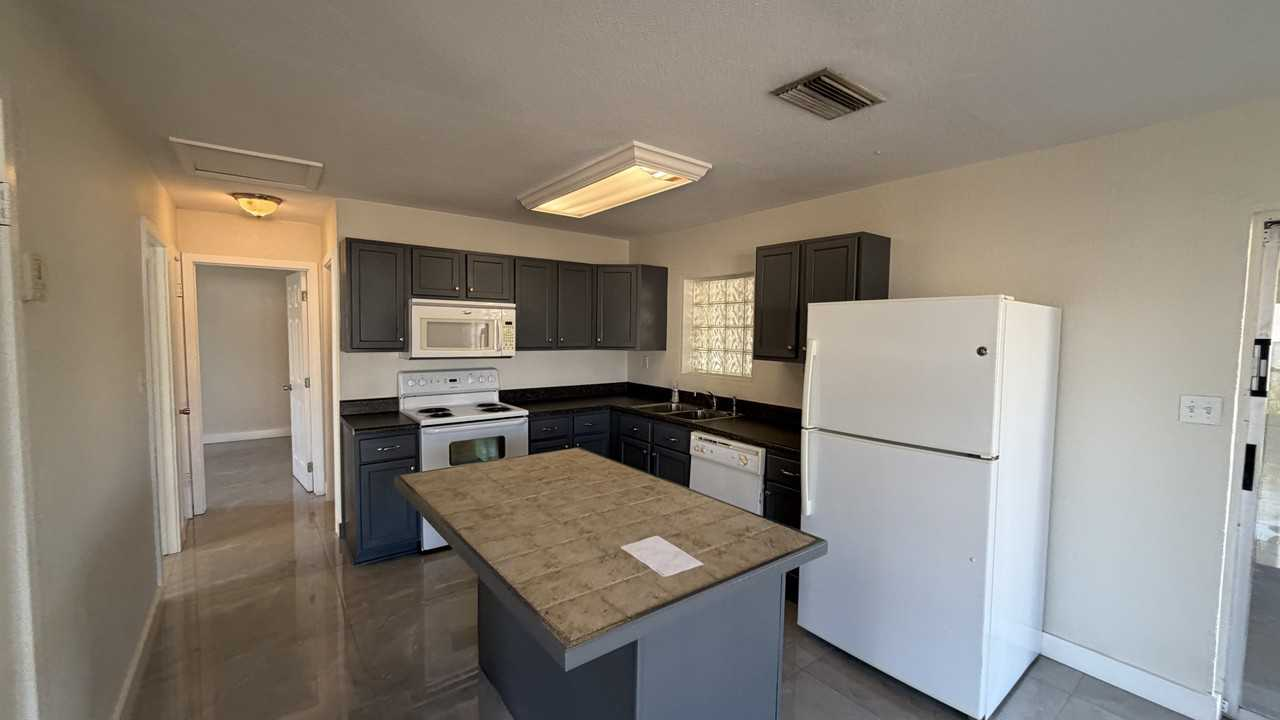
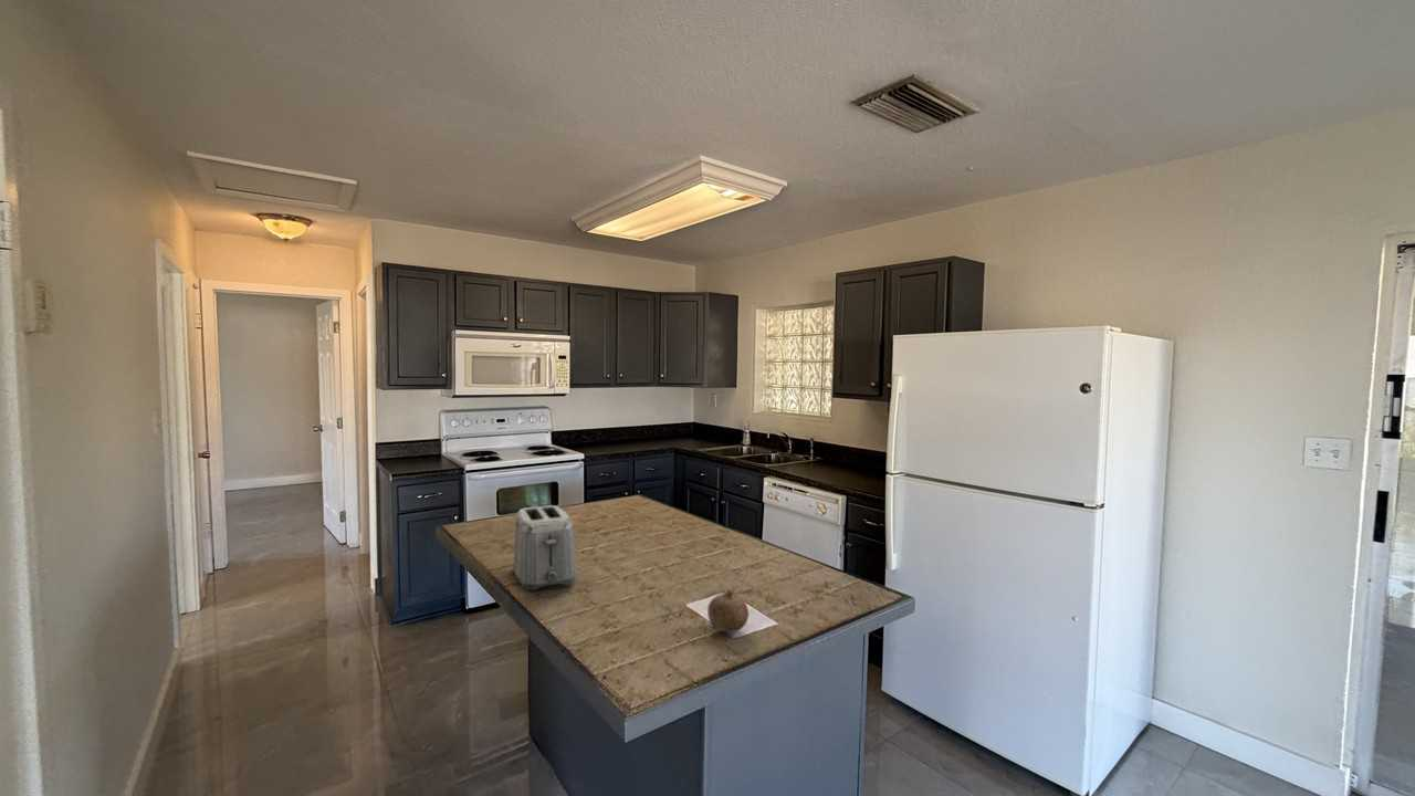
+ fruit [706,588,750,633]
+ toaster [513,504,577,591]
